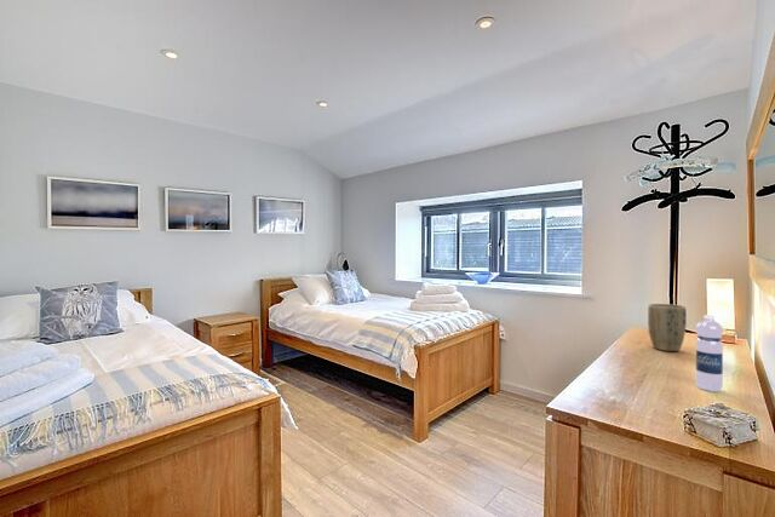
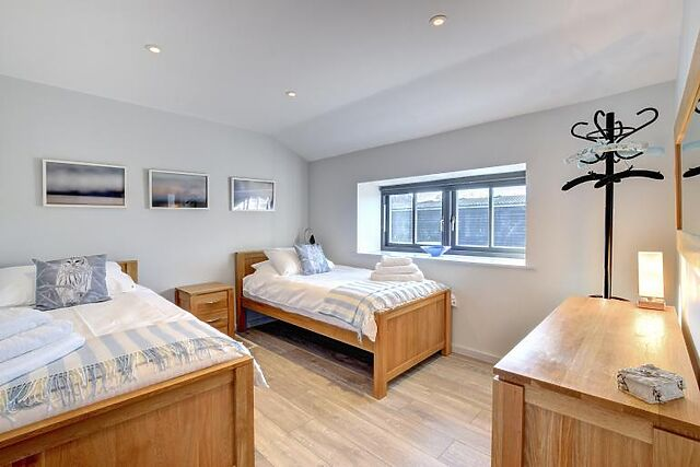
- plant pot [647,303,688,352]
- water bottle [695,314,724,392]
